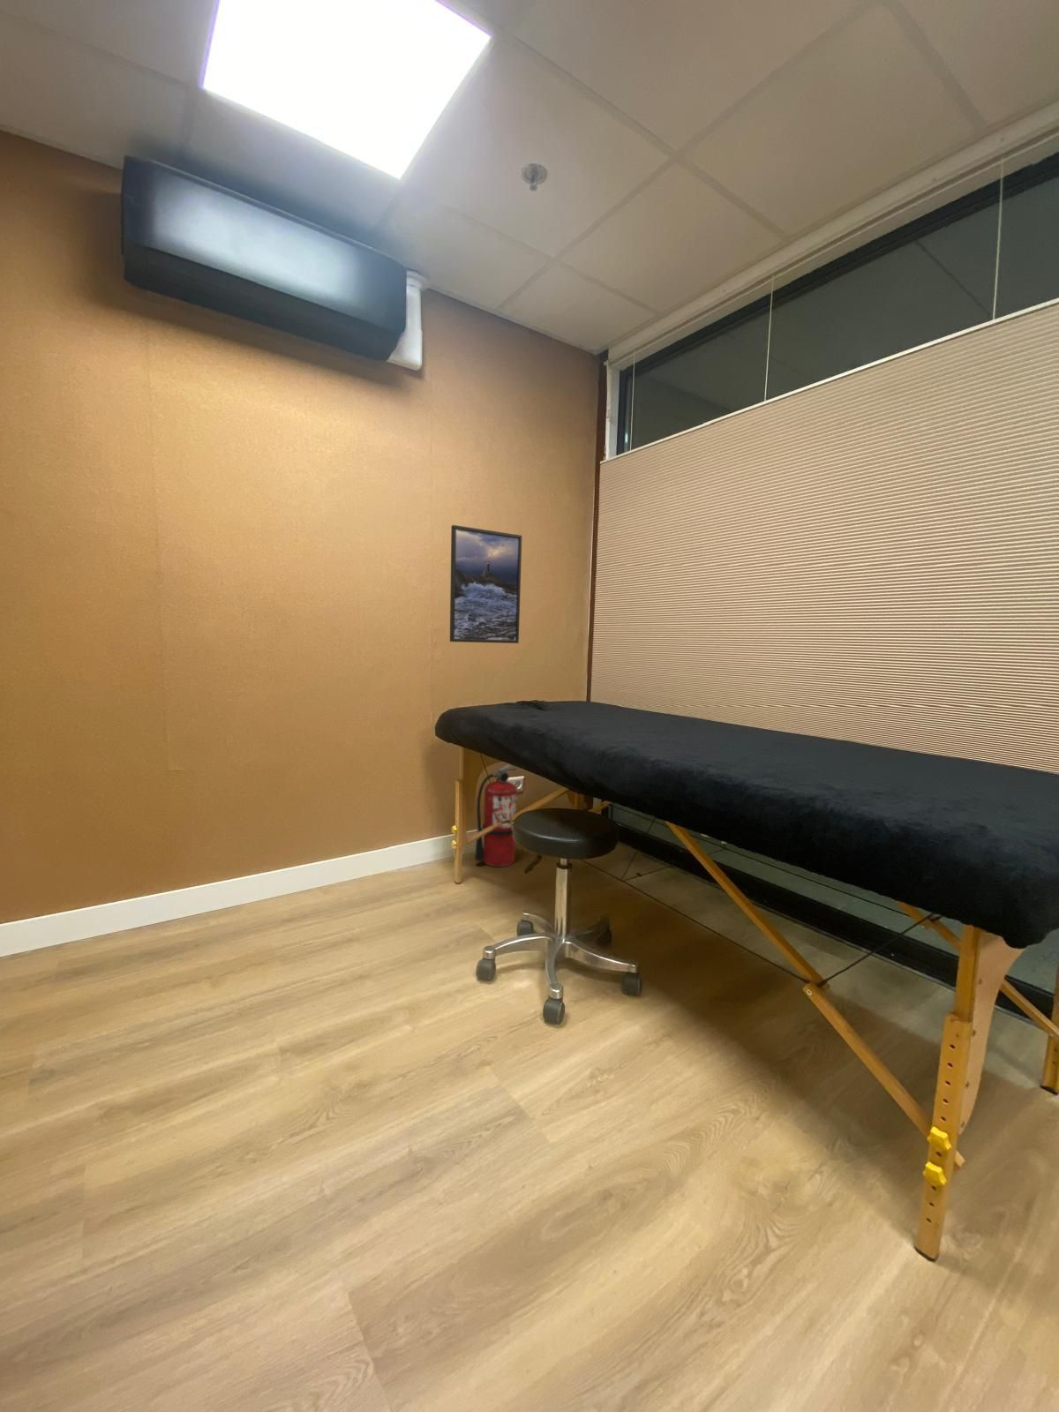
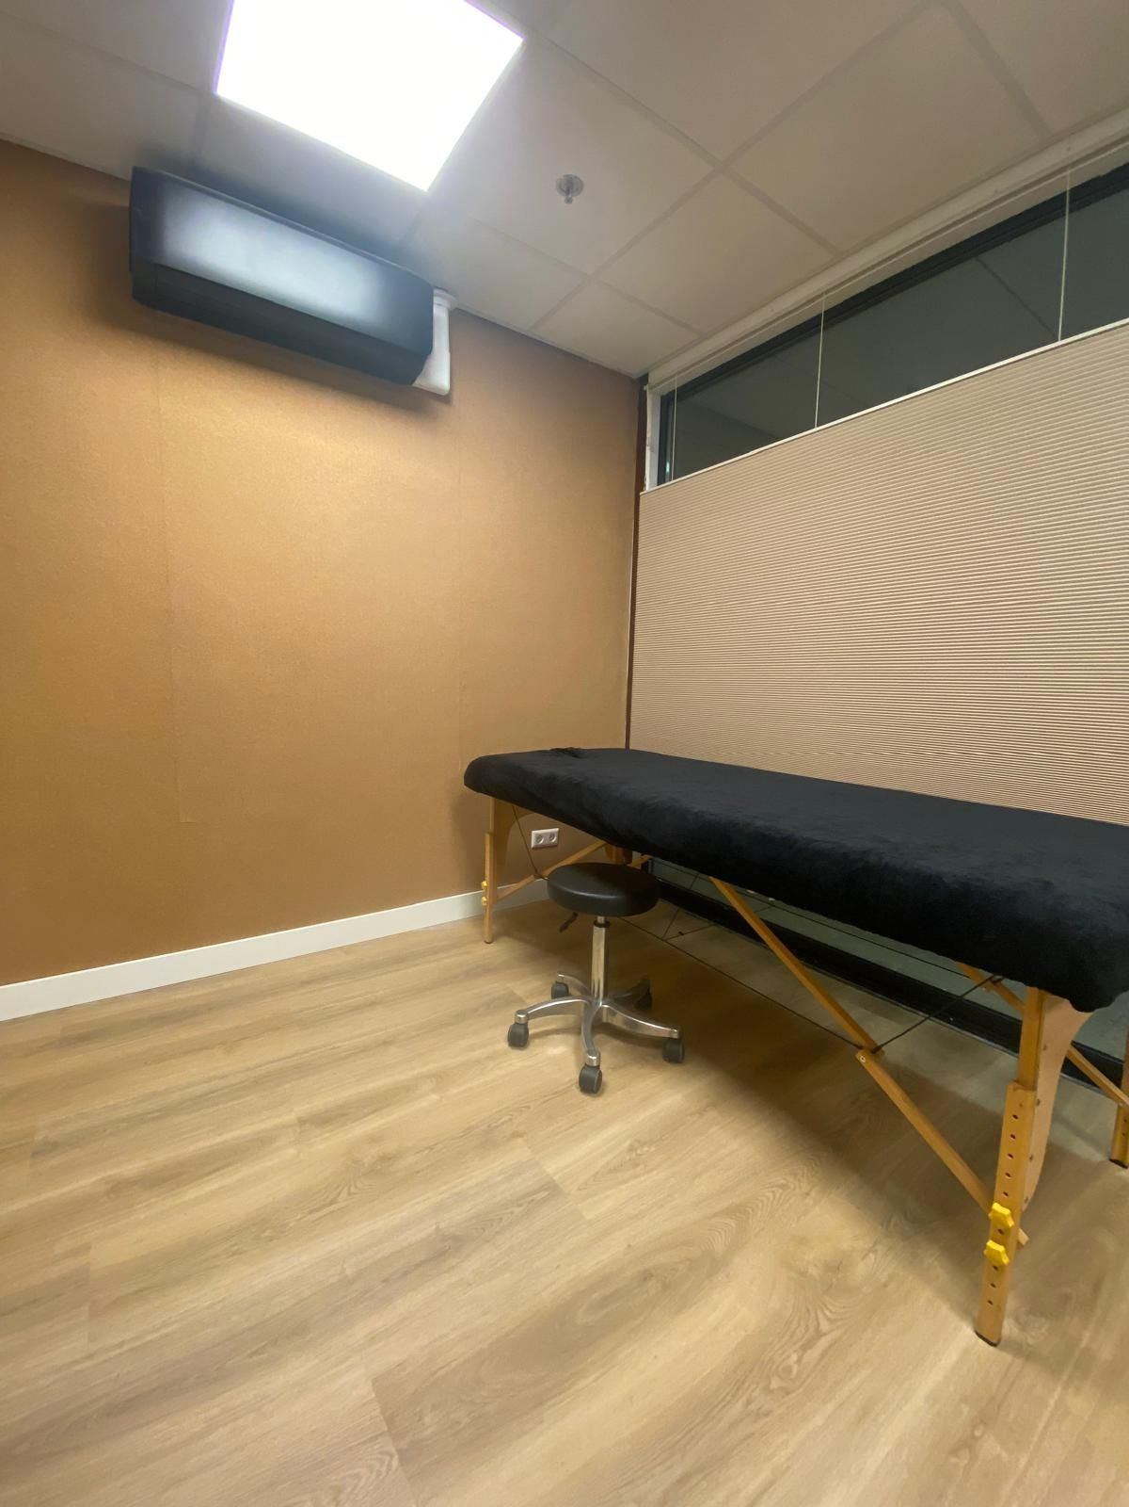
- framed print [449,524,523,644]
- fire extinguisher [474,764,523,867]
